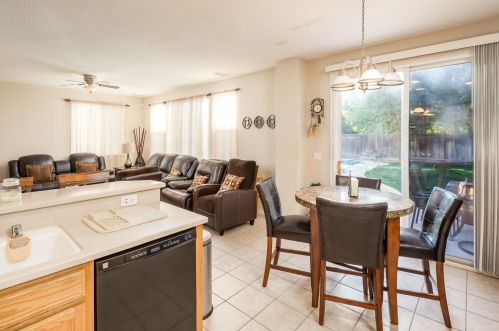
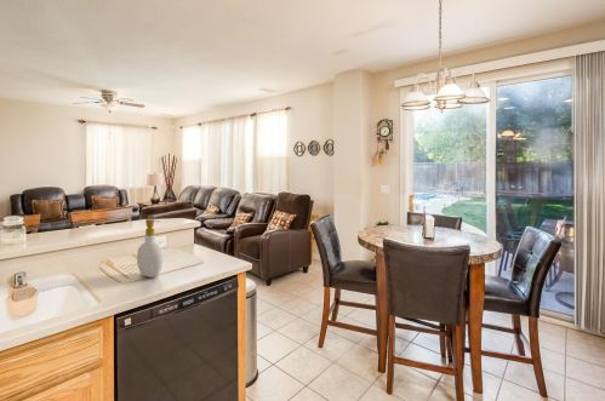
+ soap bottle [136,218,164,279]
